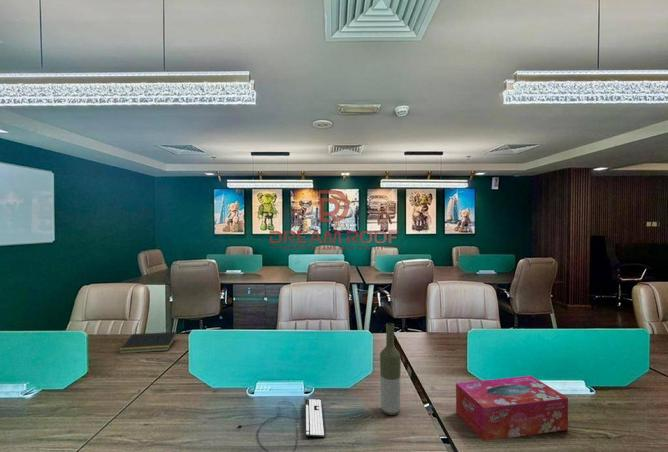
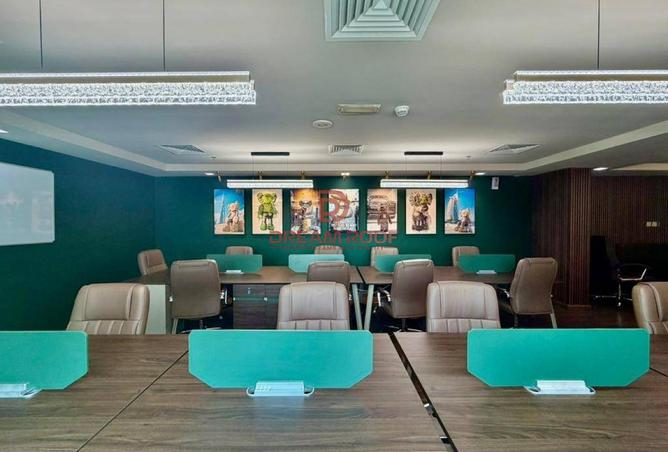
- tissue box [455,375,569,442]
- bottle [379,322,402,416]
- notepad [118,331,178,354]
- keyboard [236,398,326,452]
